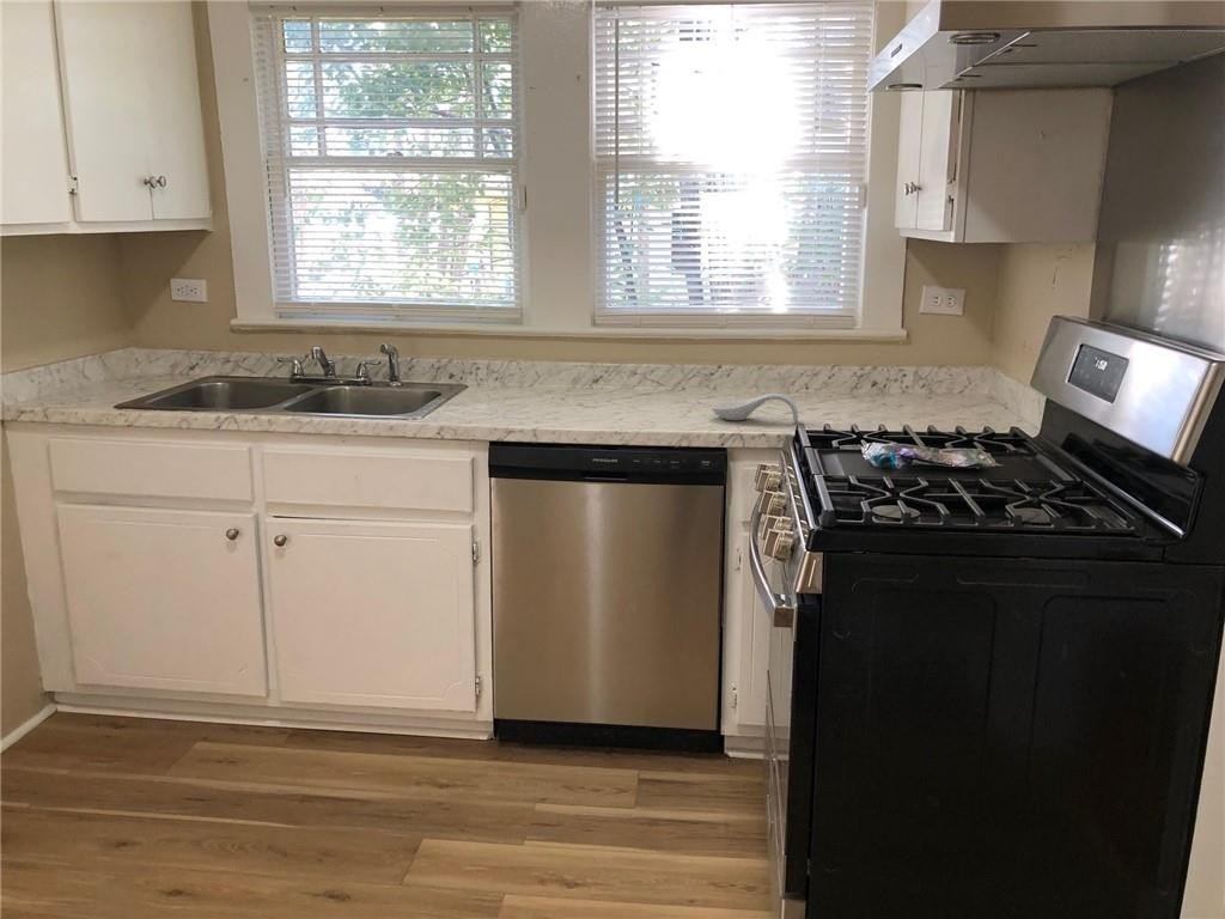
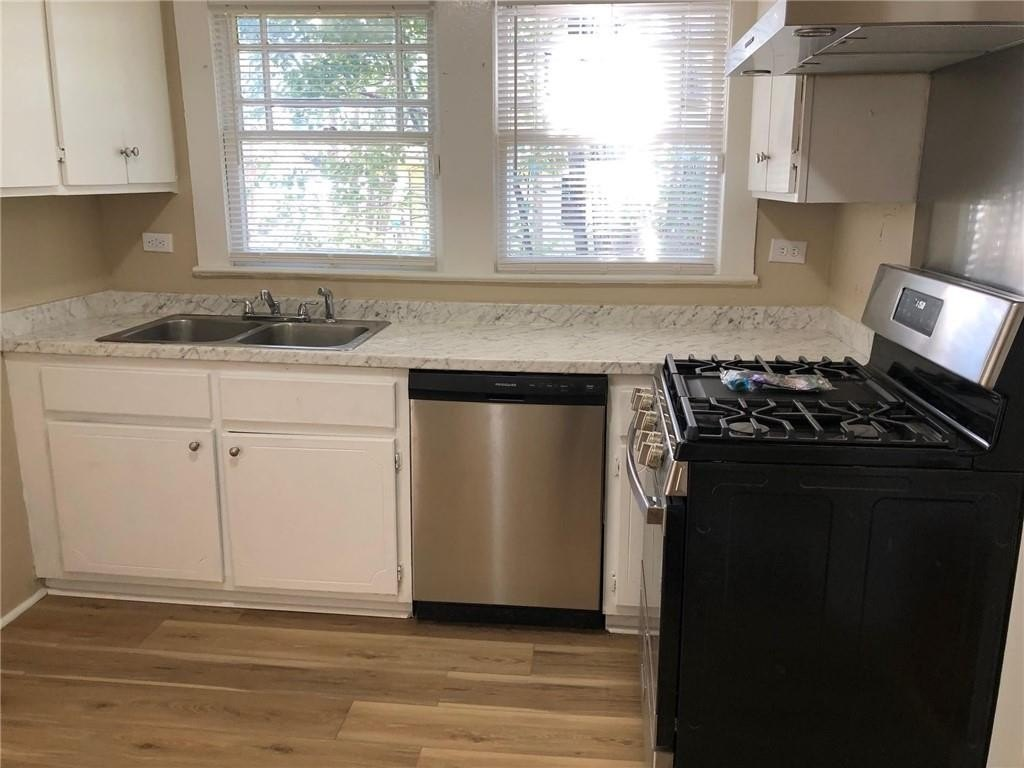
- spoon rest [711,392,799,422]
